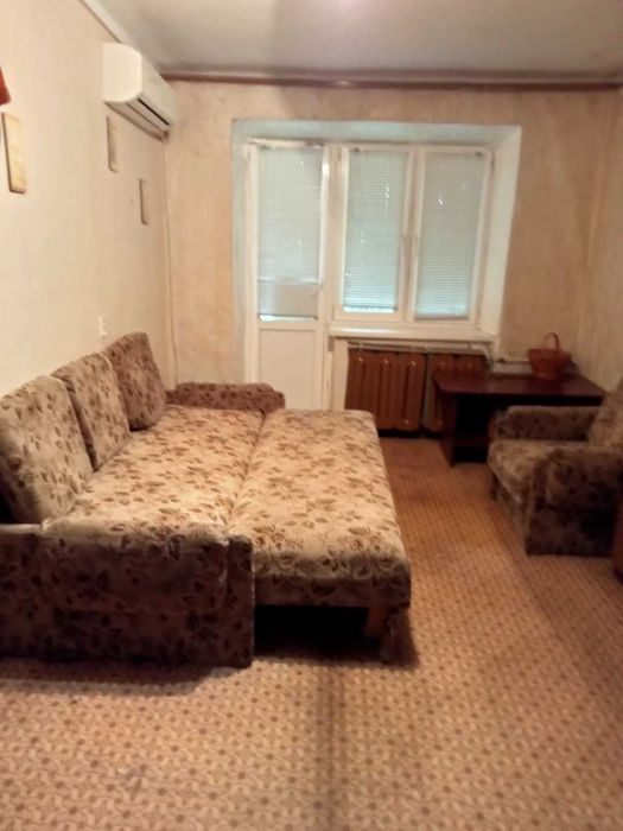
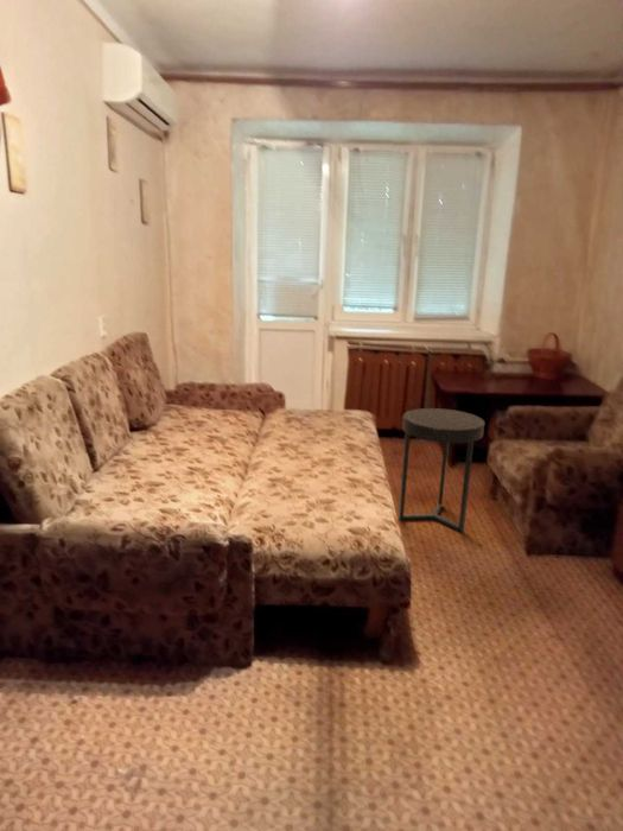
+ side table [398,407,485,533]
